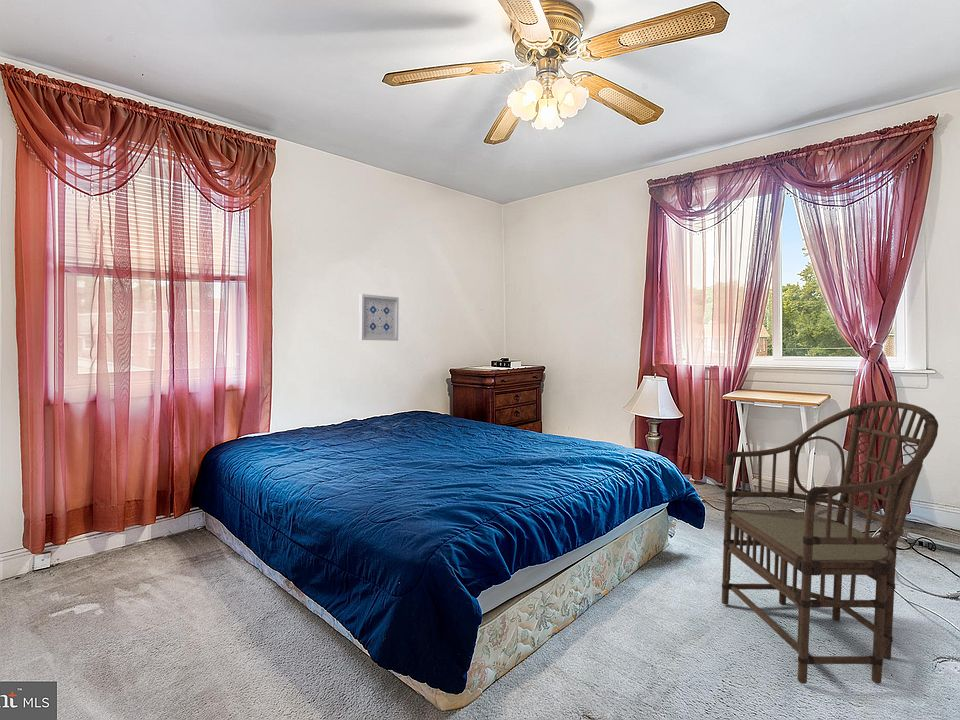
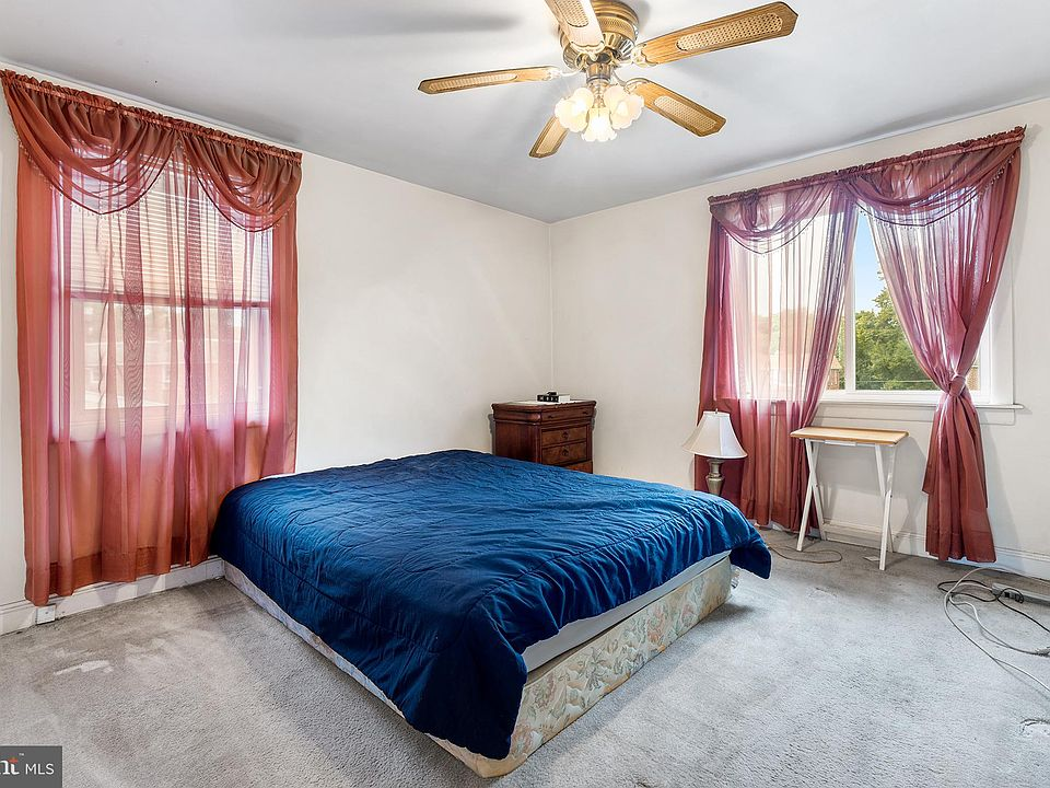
- armchair [721,400,939,685]
- wall art [358,293,400,342]
